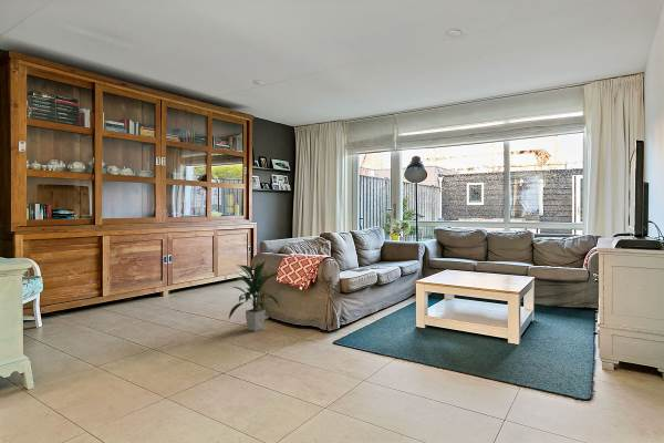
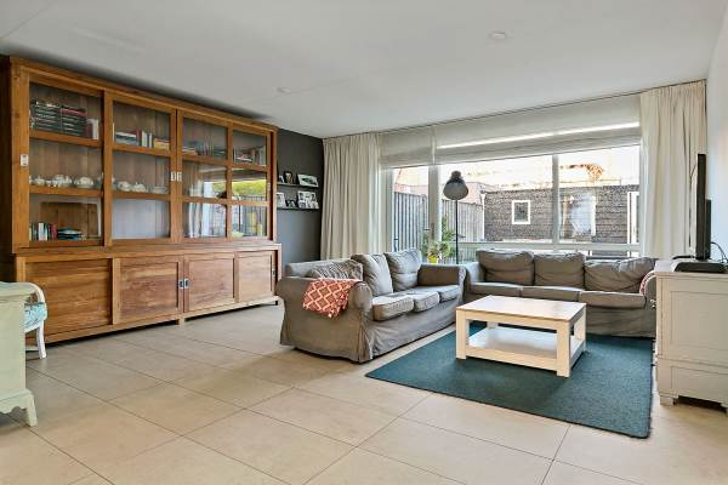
- indoor plant [227,259,281,332]
